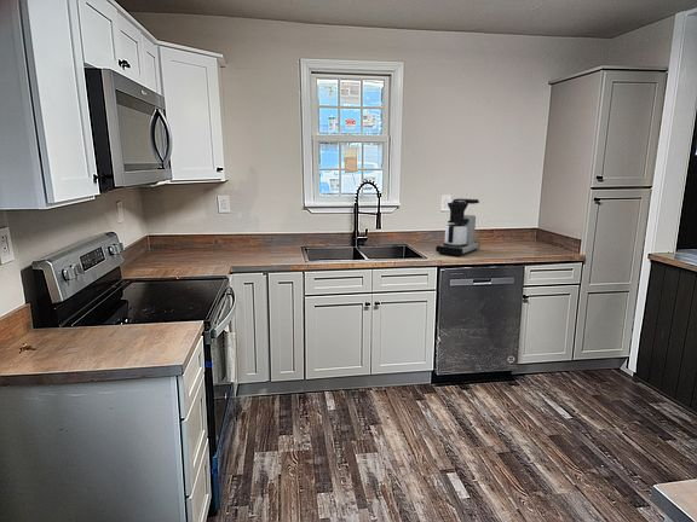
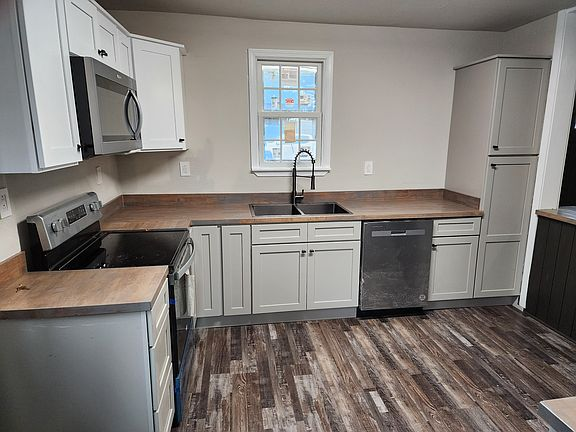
- coffee maker [434,197,480,257]
